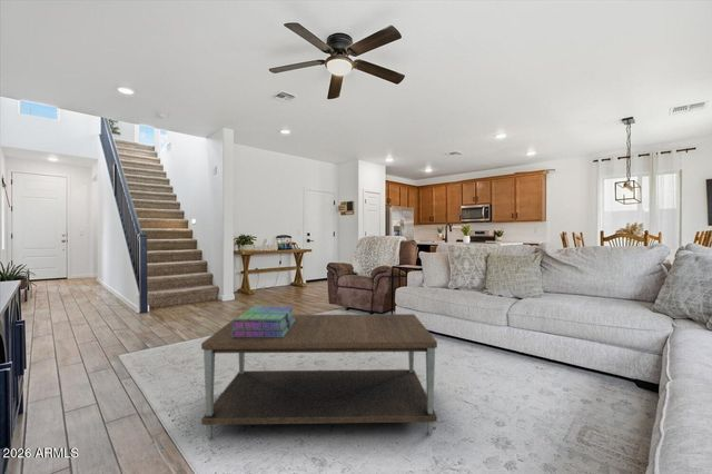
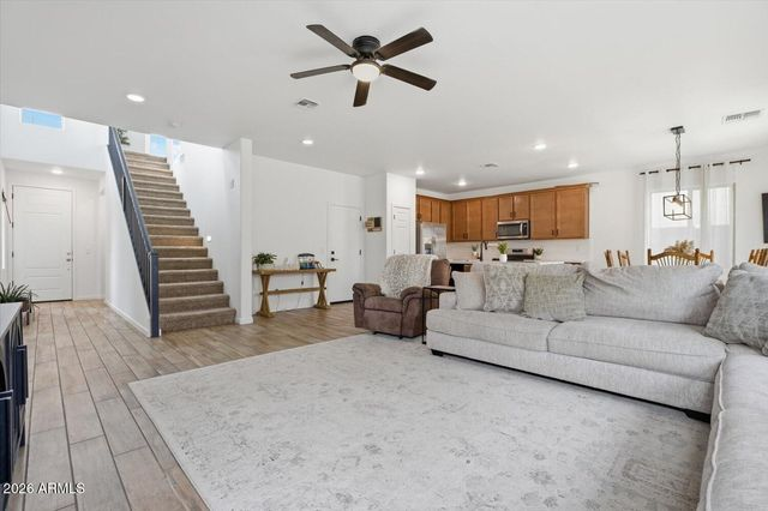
- stack of books [231,305,296,337]
- coffee table [200,313,438,440]
